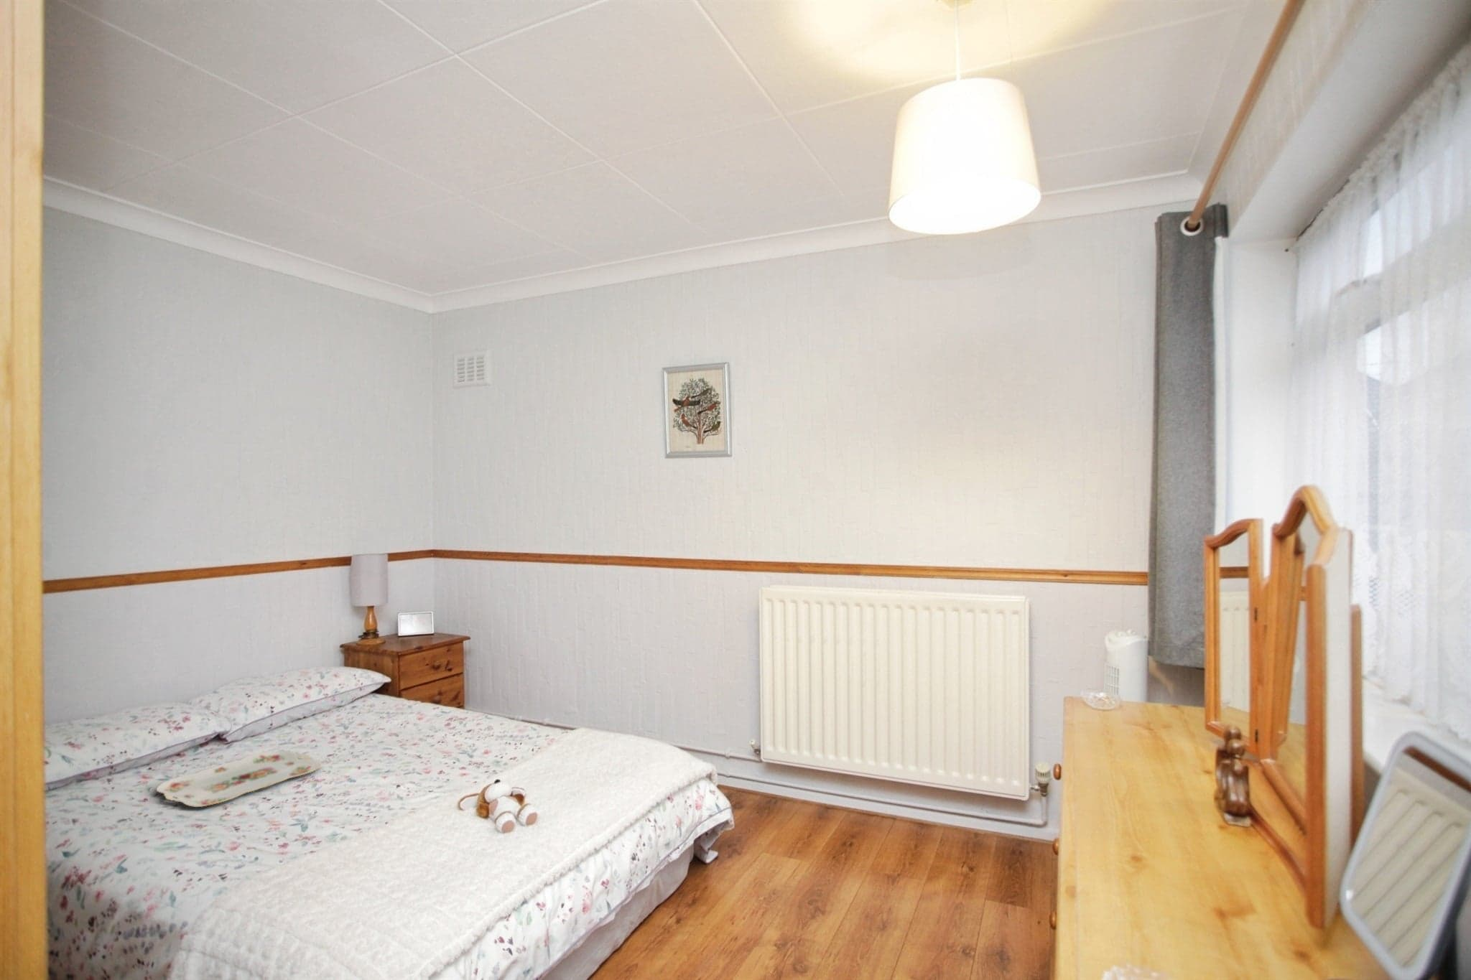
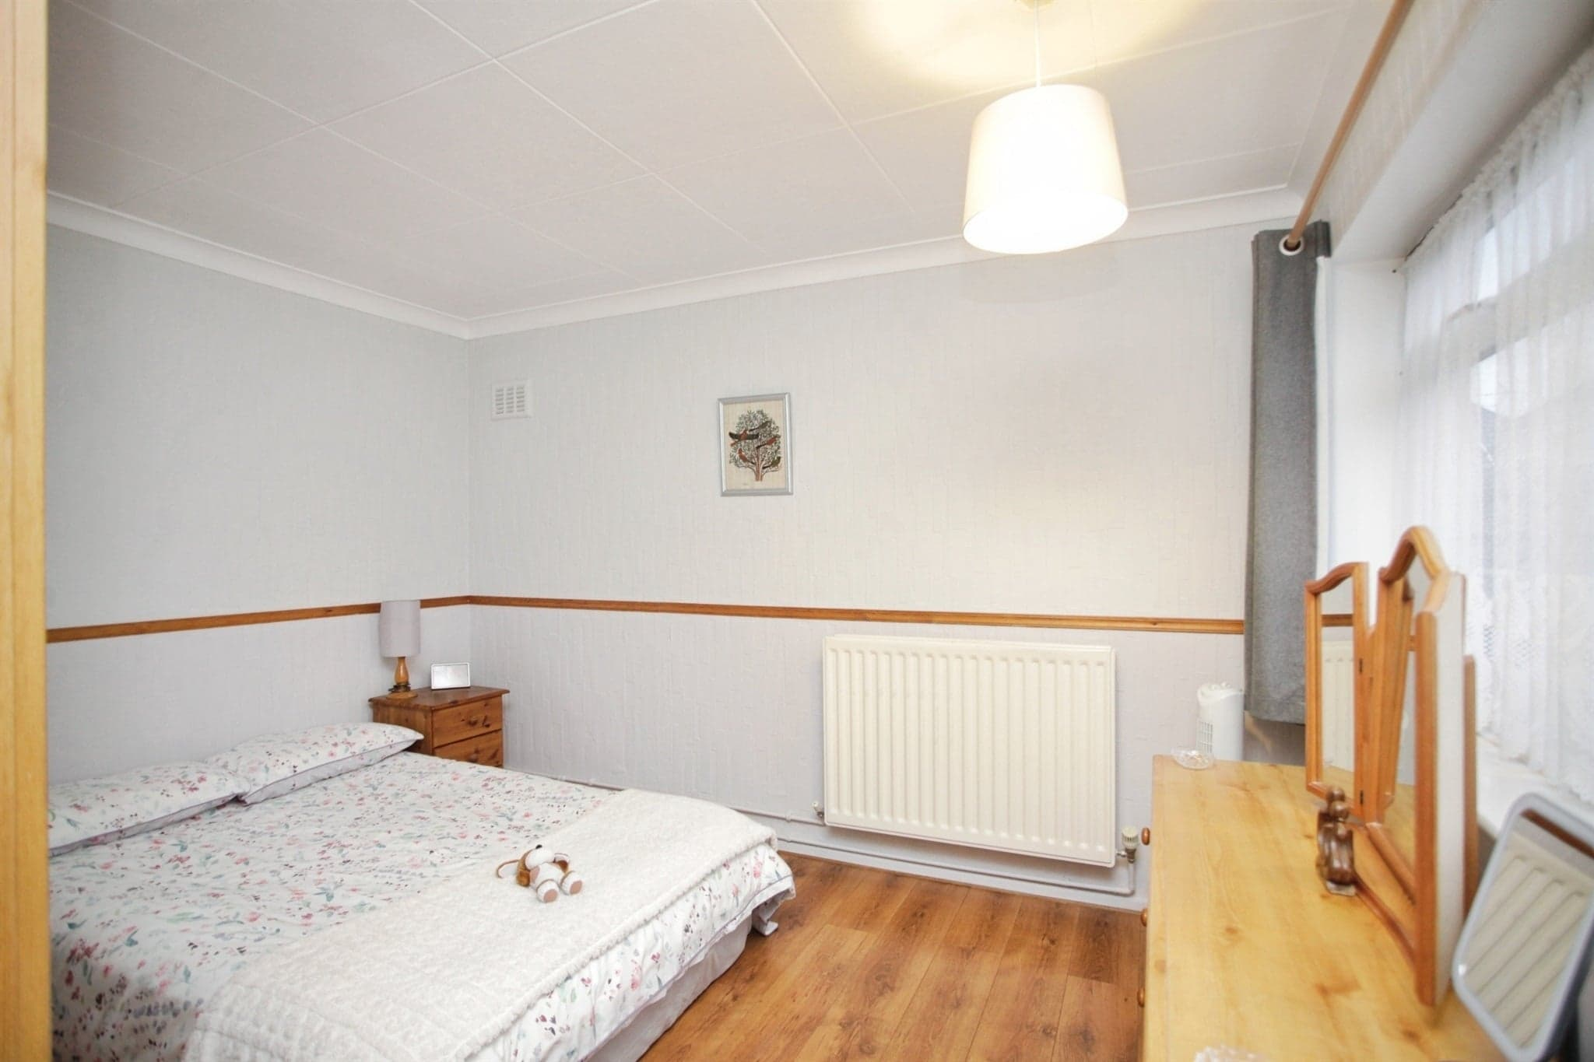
- serving tray [156,750,323,807]
